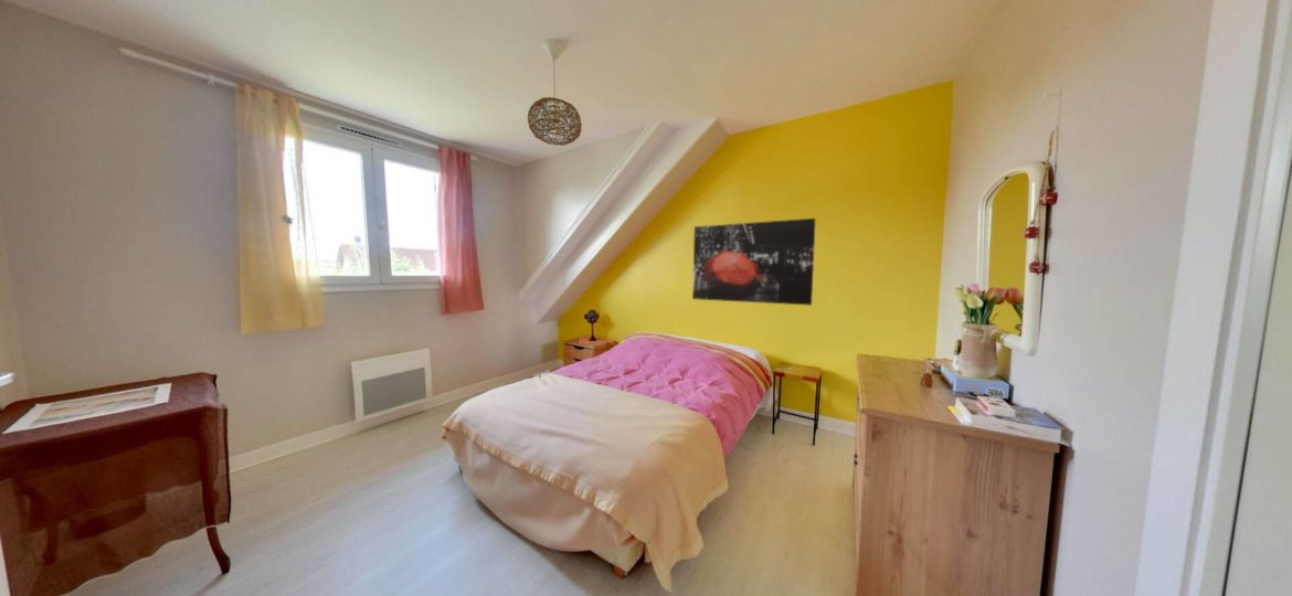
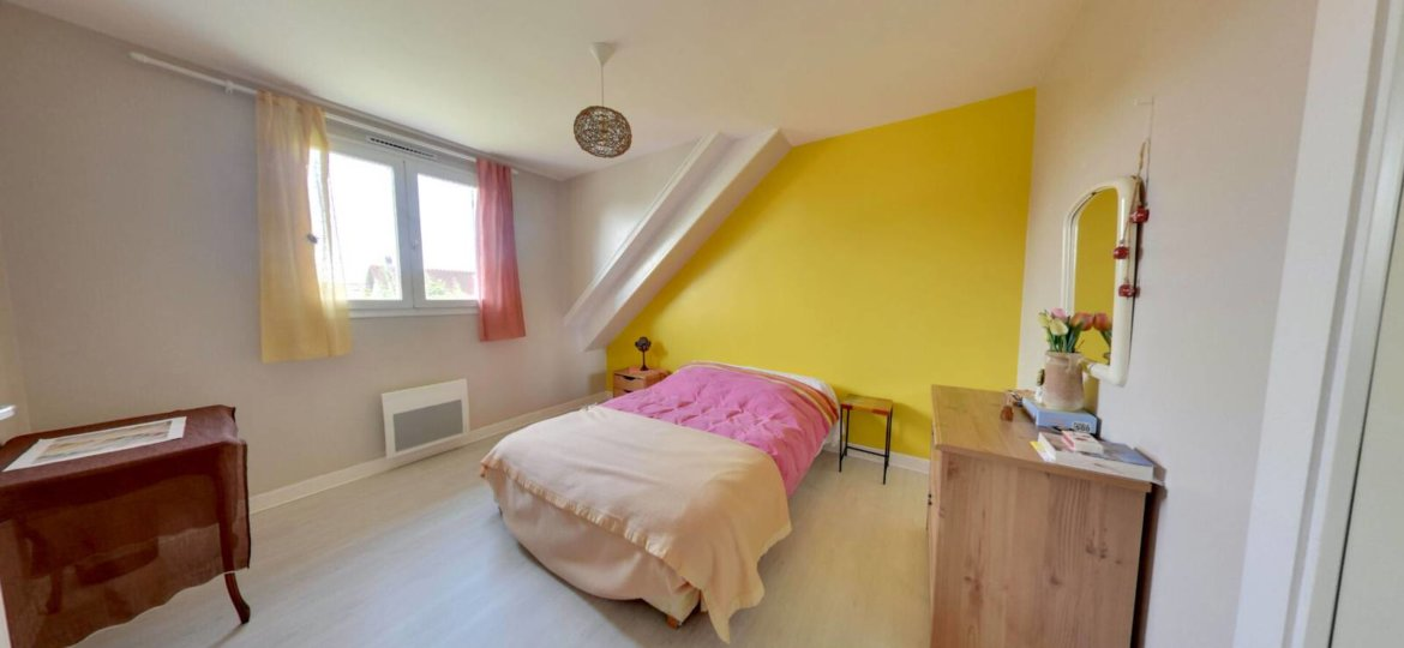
- wall art [691,217,817,307]
